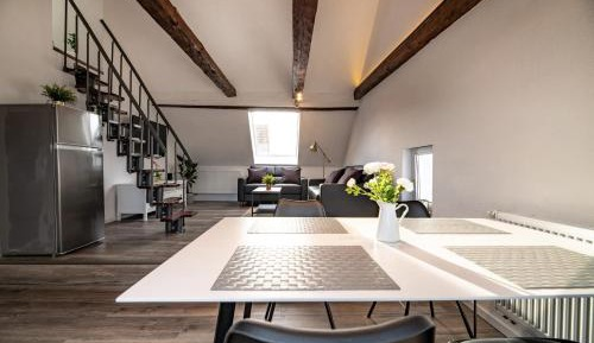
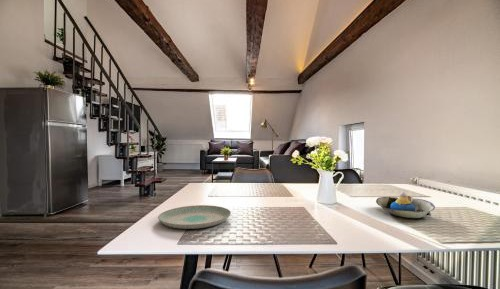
+ decorative bowl [375,190,436,219]
+ plate [157,204,232,230]
